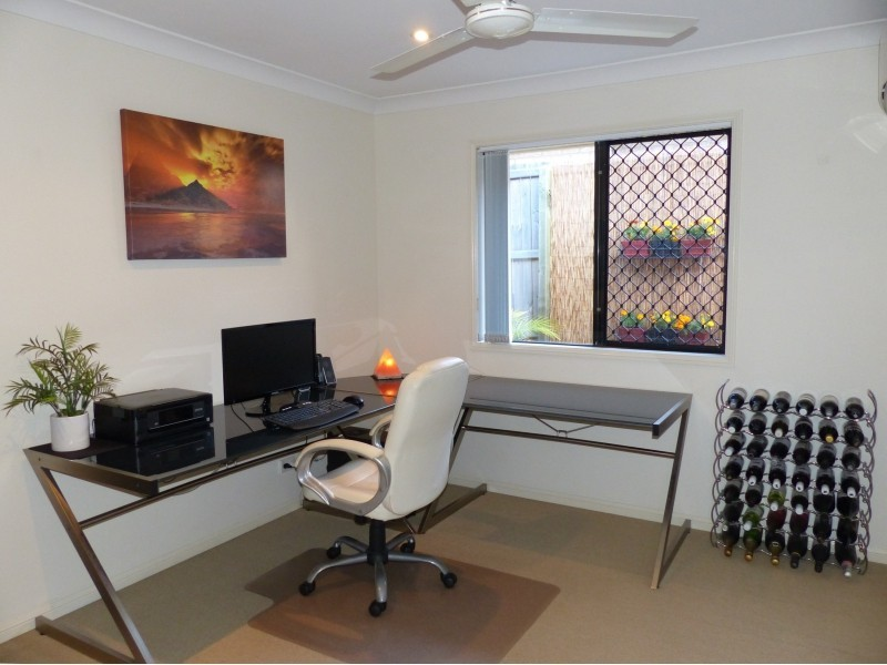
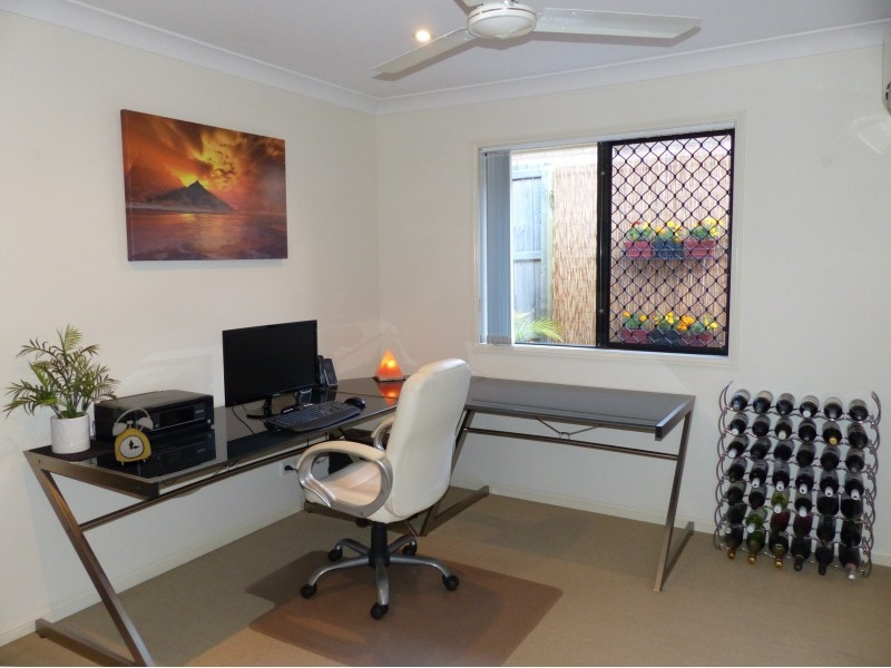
+ alarm clock [111,406,154,466]
